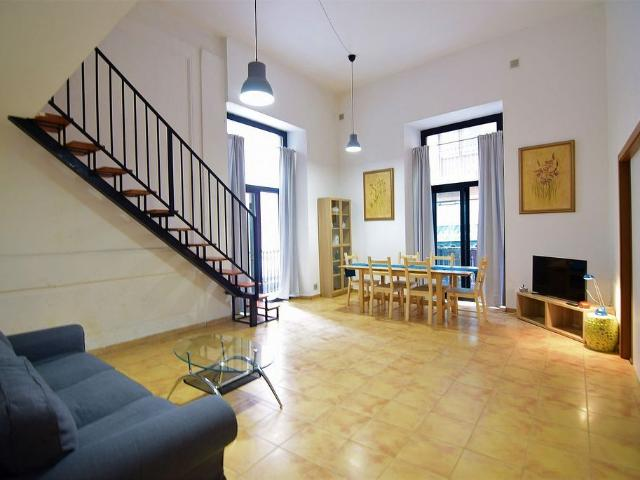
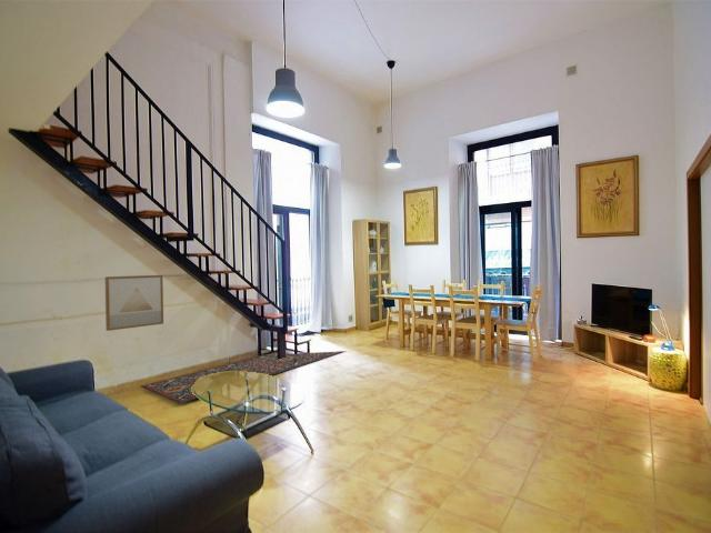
+ wall art [104,274,164,332]
+ rug [140,350,348,404]
